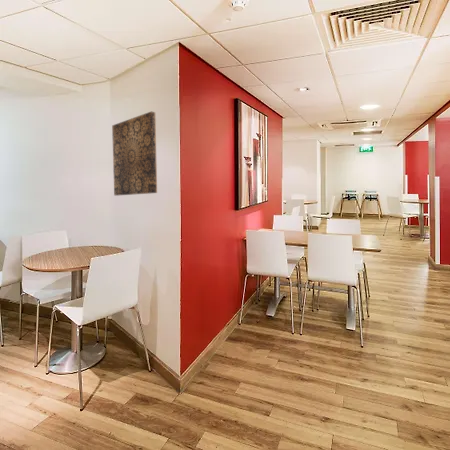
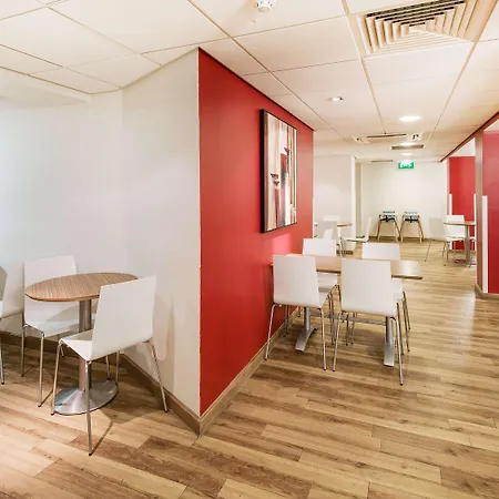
- wall art [111,111,158,197]
